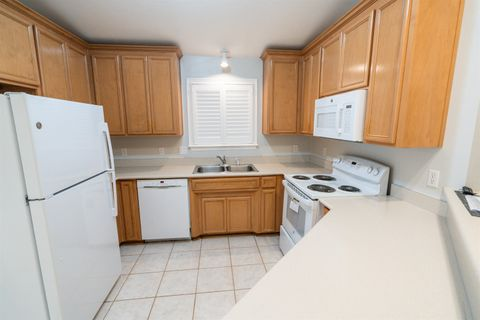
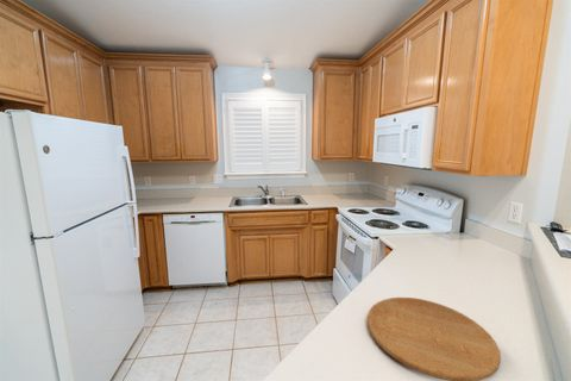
+ cutting board [366,296,502,381]
